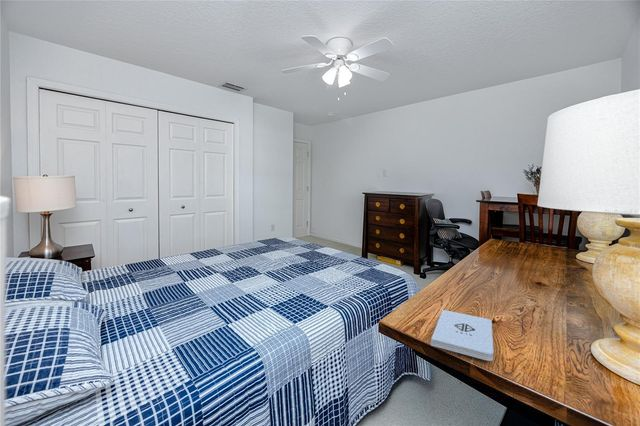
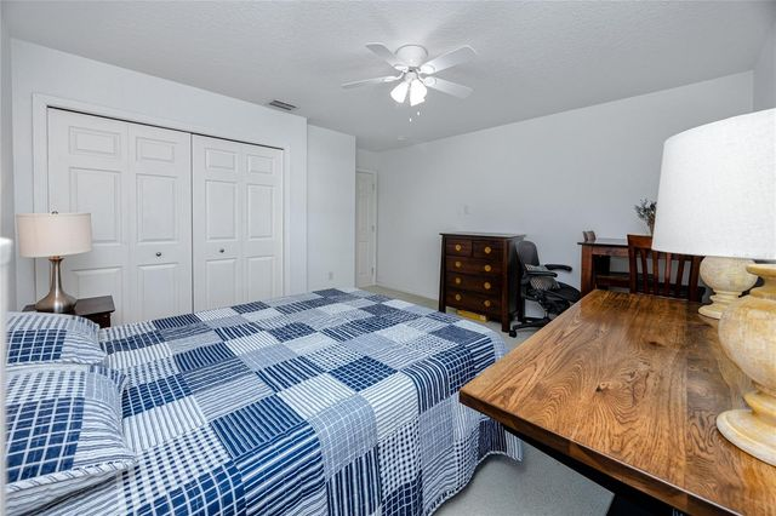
- notepad [430,309,494,362]
